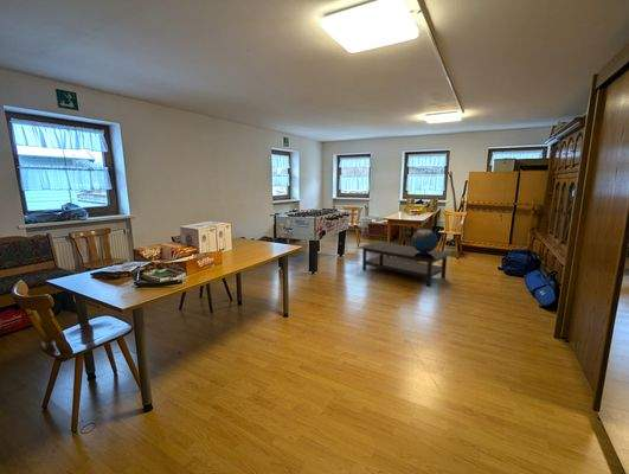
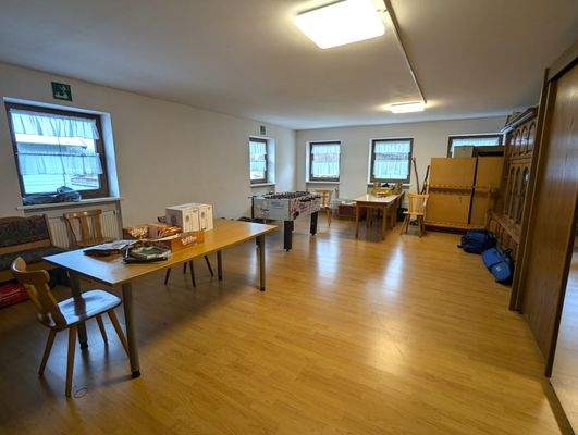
- globe [411,228,439,252]
- coffee table [358,241,454,288]
